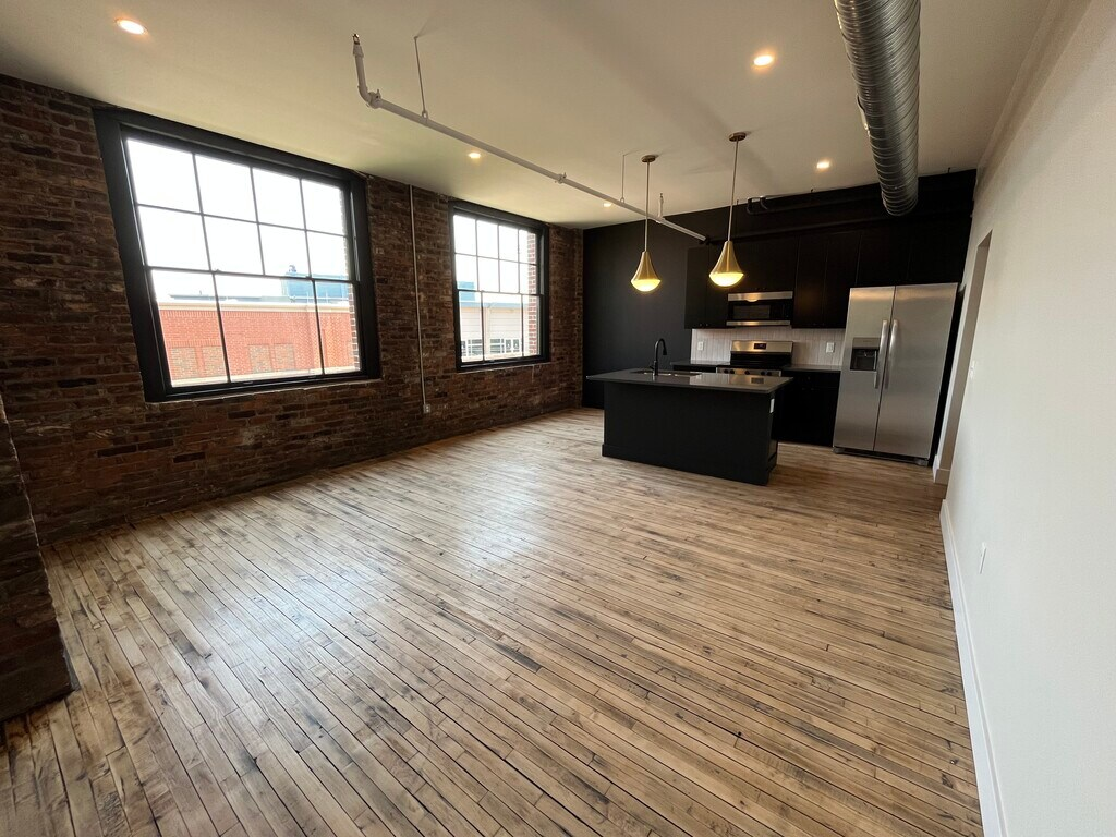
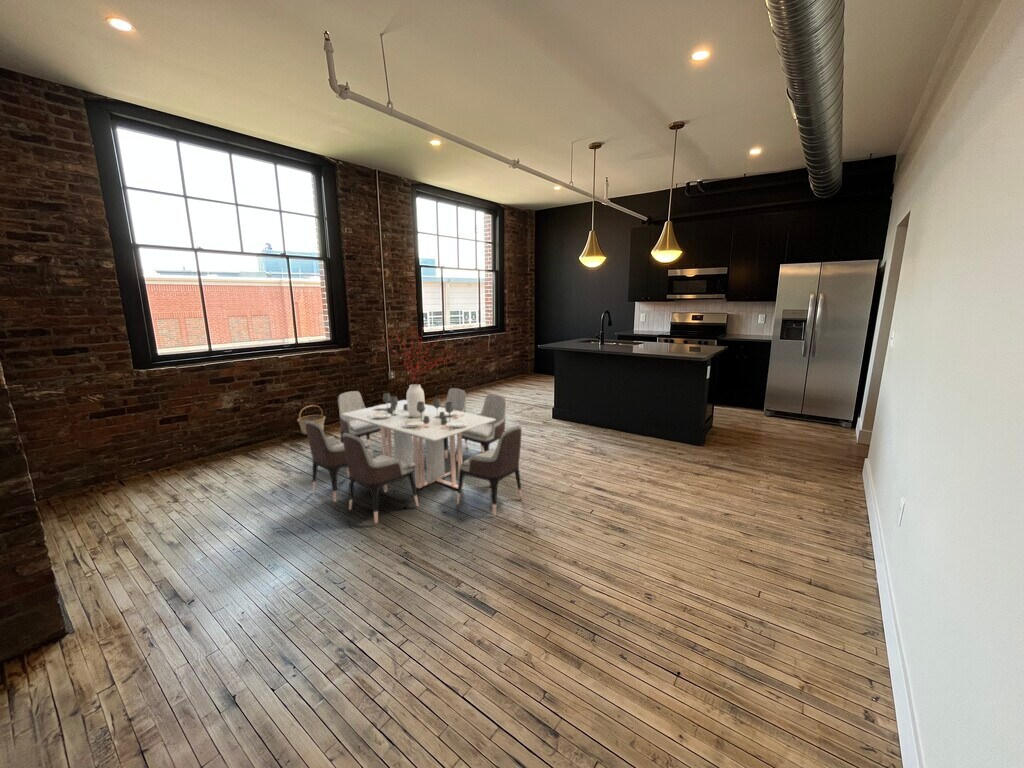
+ basket [296,404,327,436]
+ dining table [305,325,523,524]
